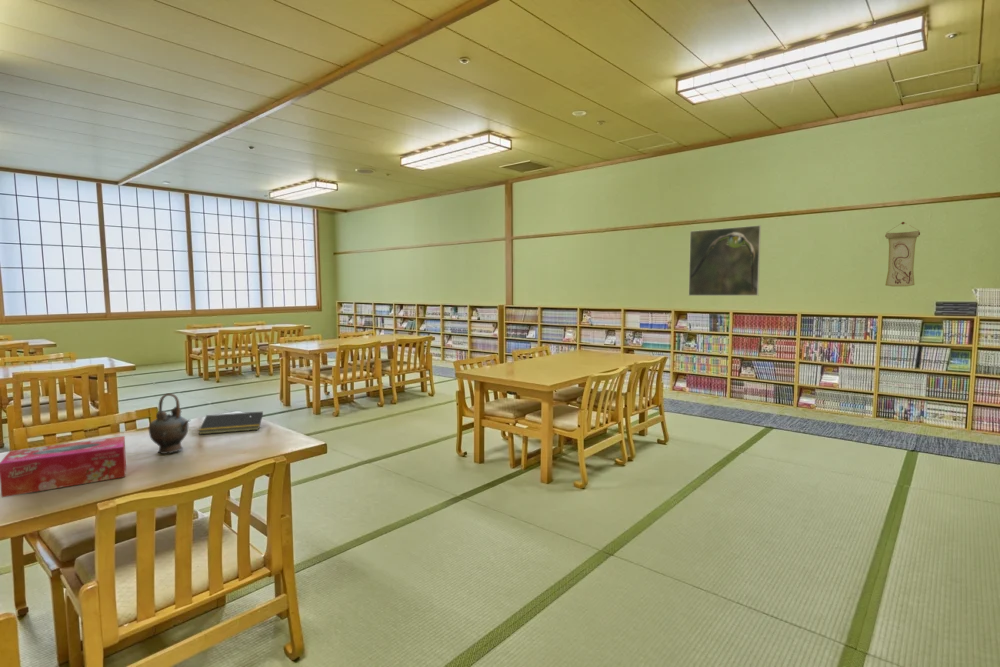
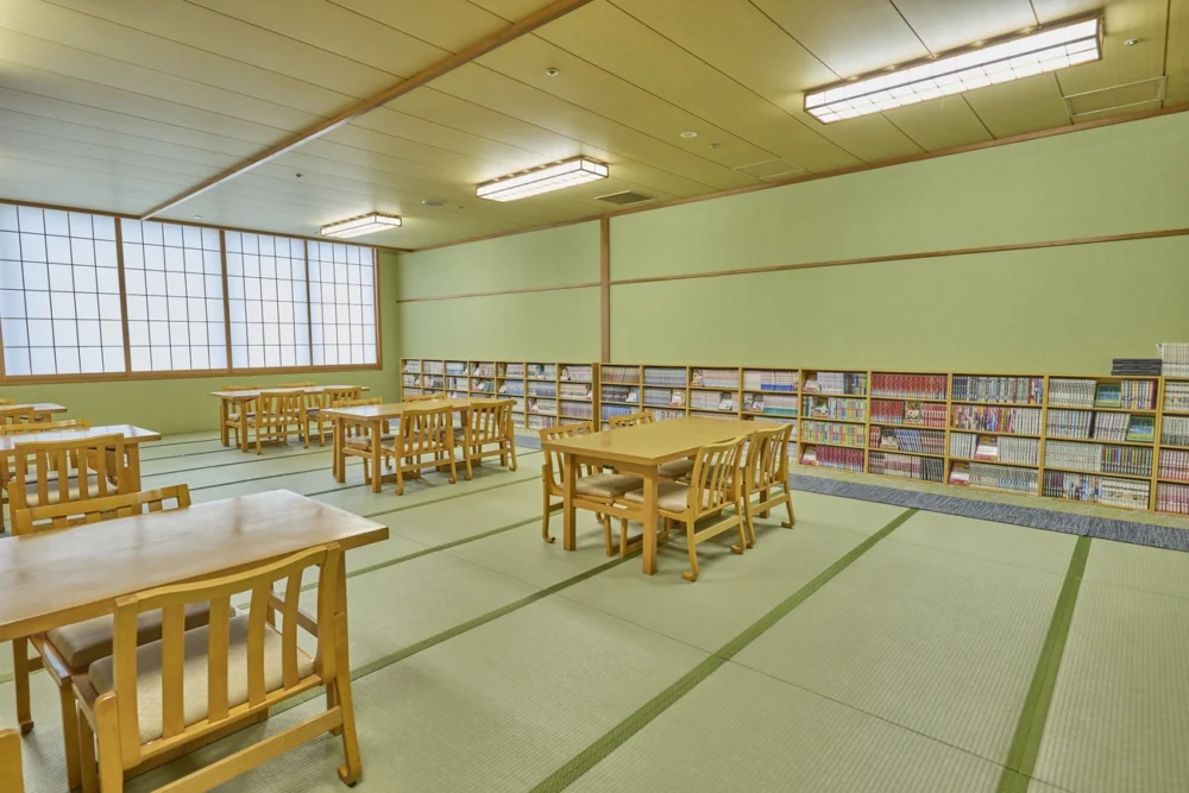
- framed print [688,224,762,297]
- teapot [148,392,191,455]
- notepad [197,411,264,435]
- wall scroll [884,221,921,287]
- tissue box [0,435,127,498]
